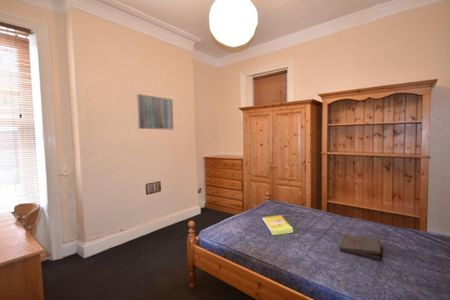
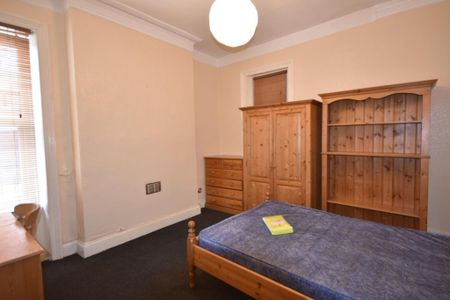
- pizza box [338,234,382,260]
- wall art [135,93,174,131]
